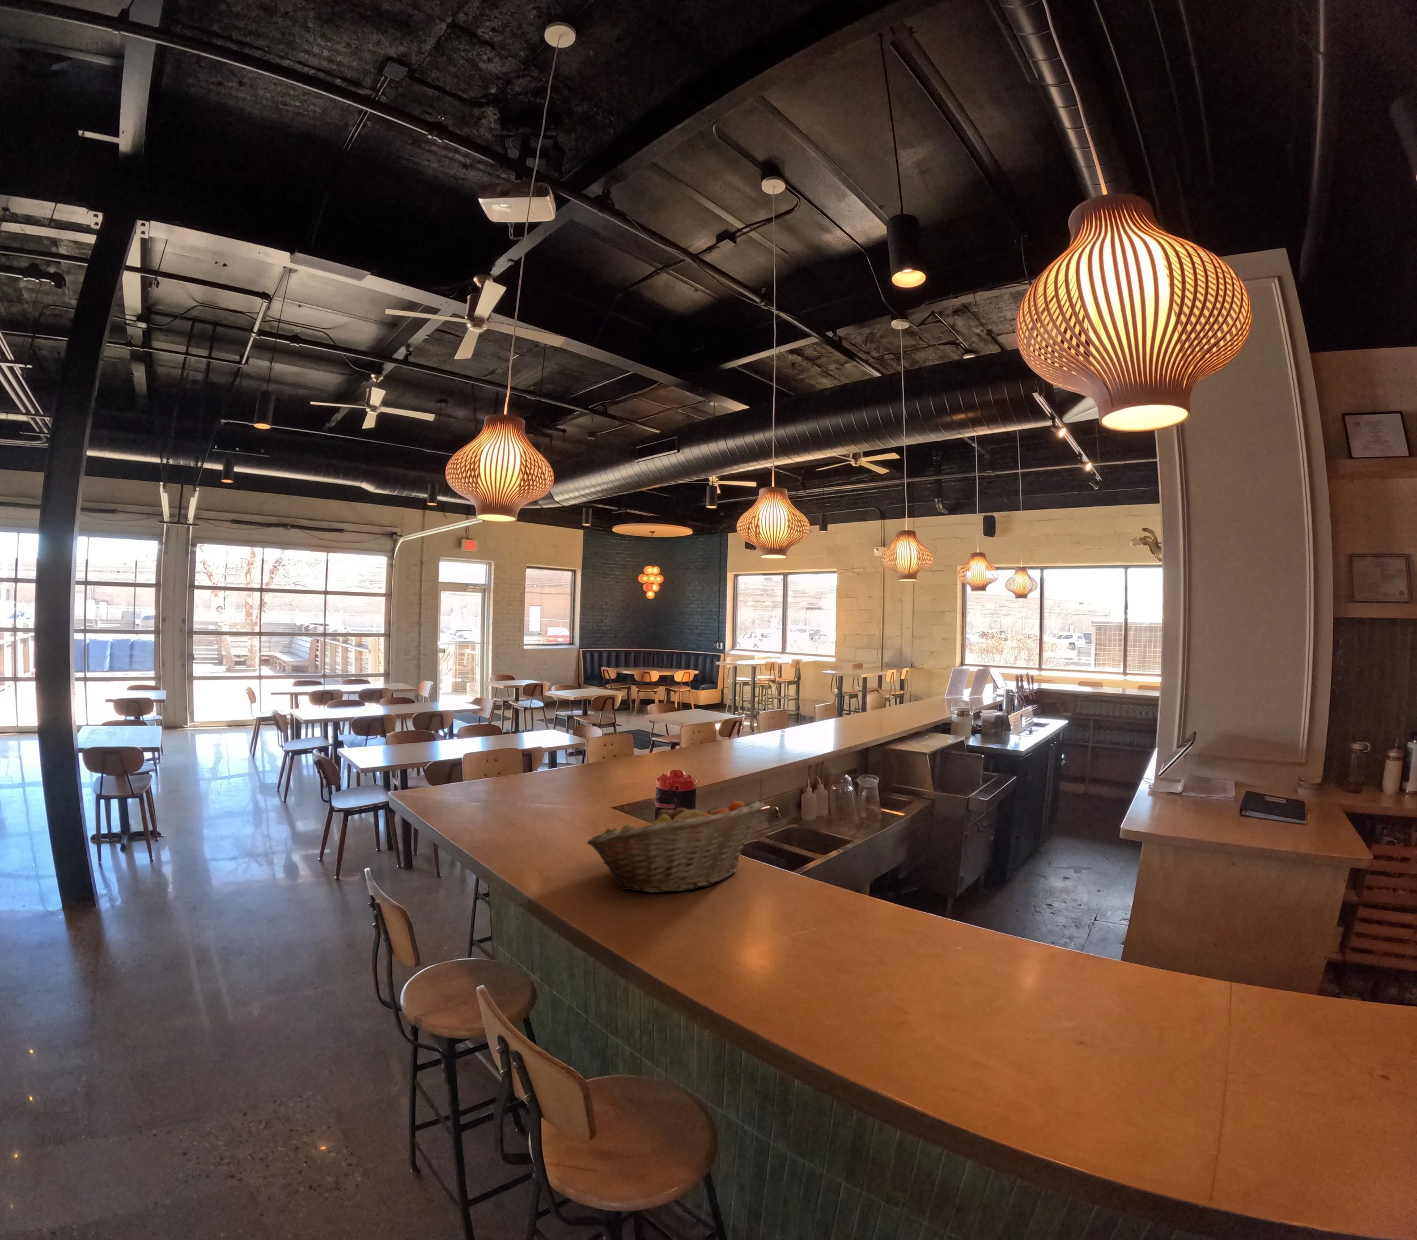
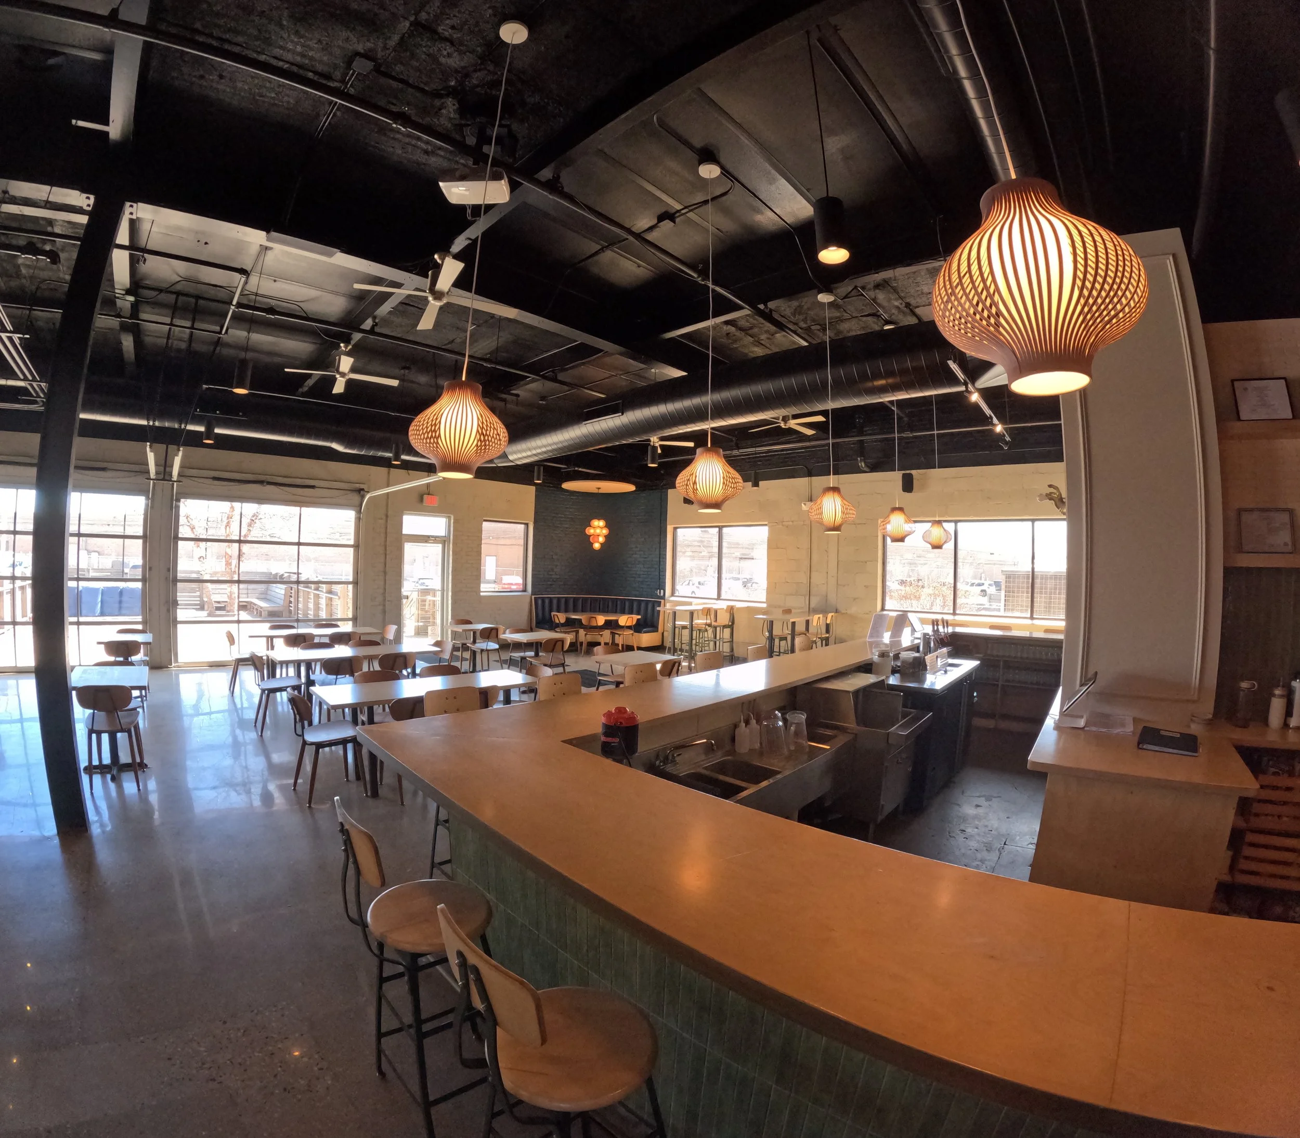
- fruit basket [587,800,765,894]
